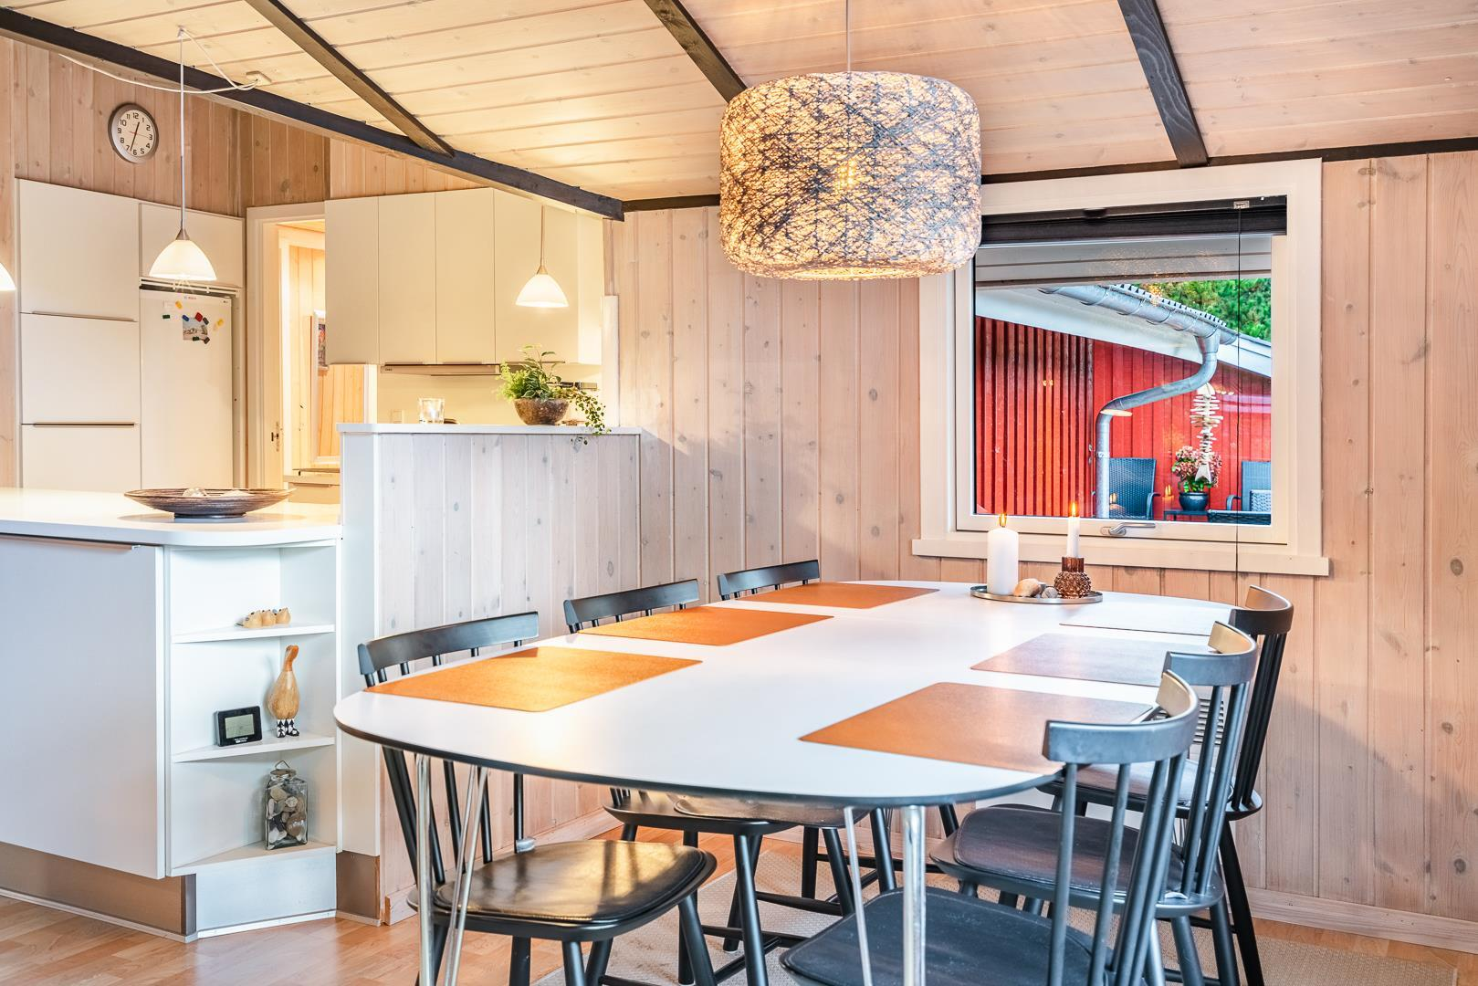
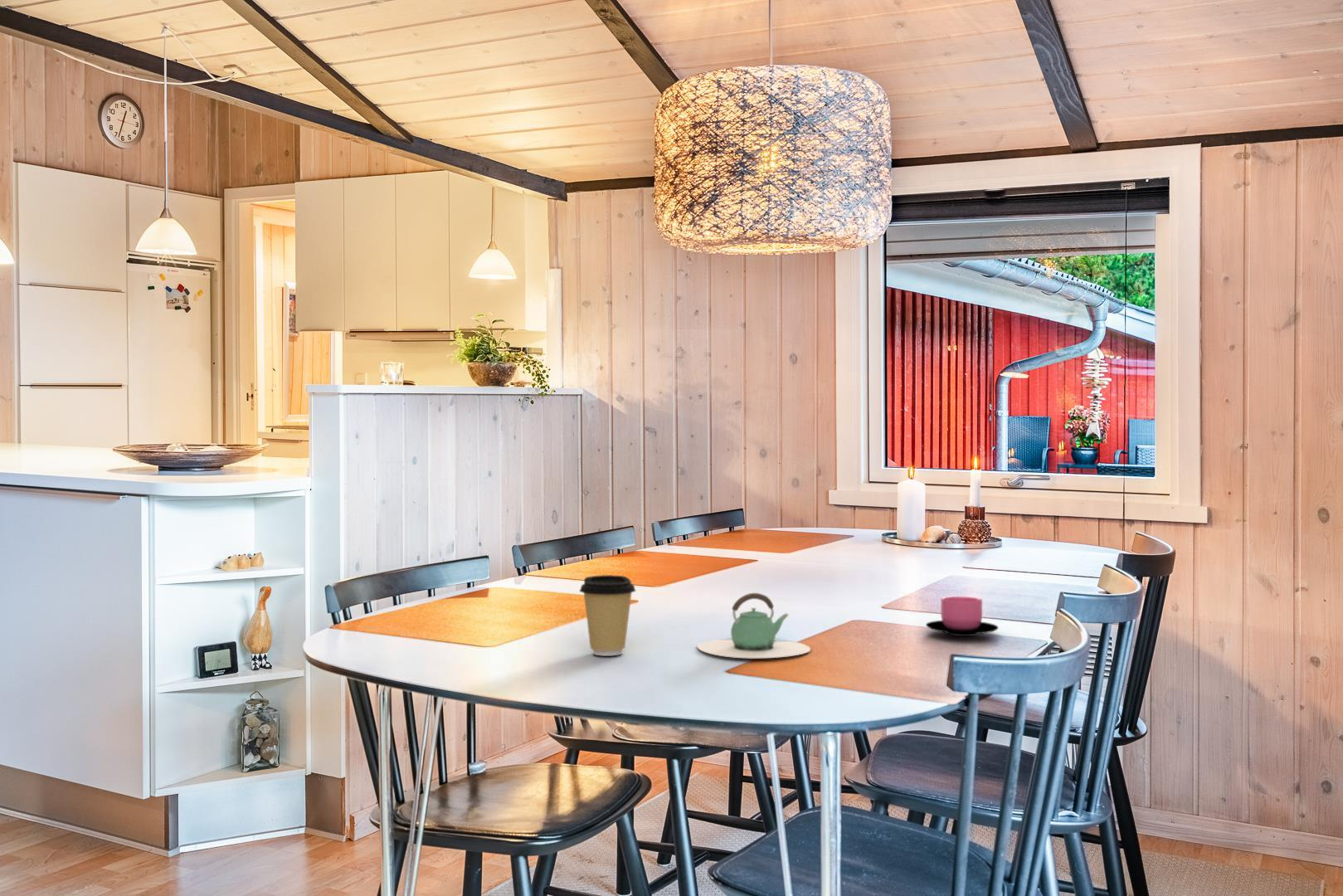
+ teapot [697,592,811,659]
+ coffee cup [579,574,636,656]
+ cup [925,595,1000,637]
